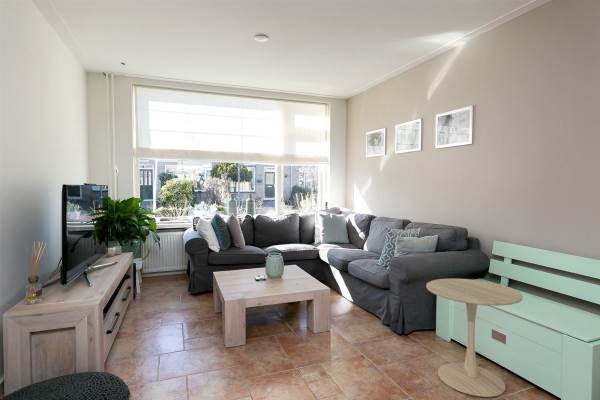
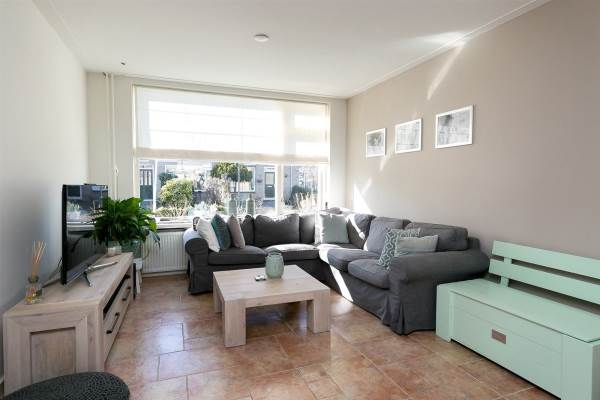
- side table [425,278,524,398]
